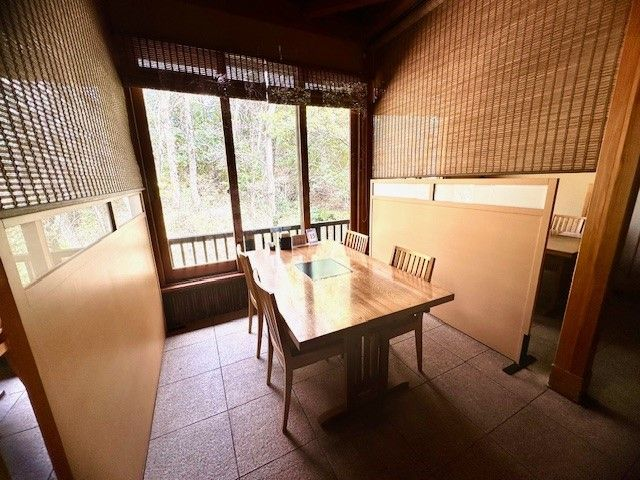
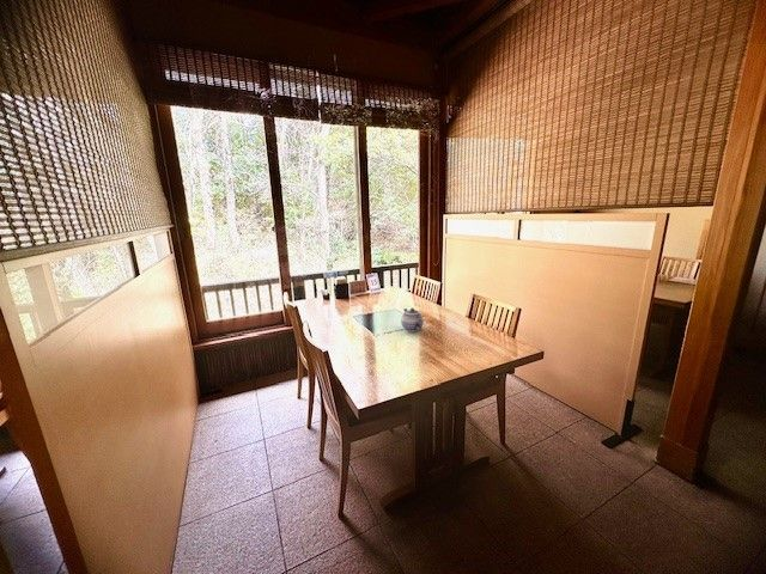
+ teapot [400,307,425,334]
